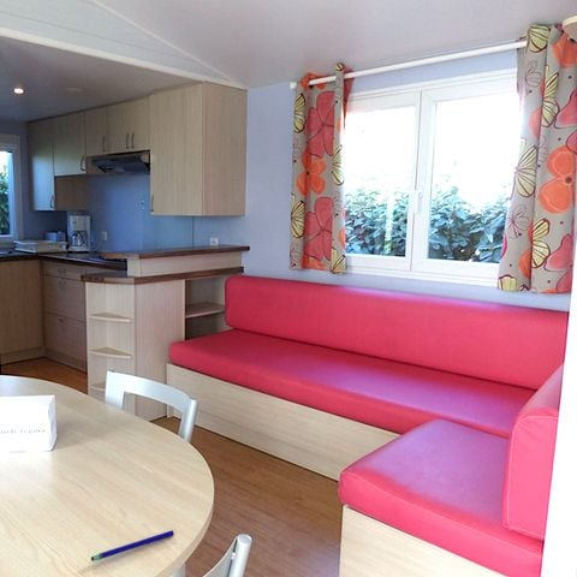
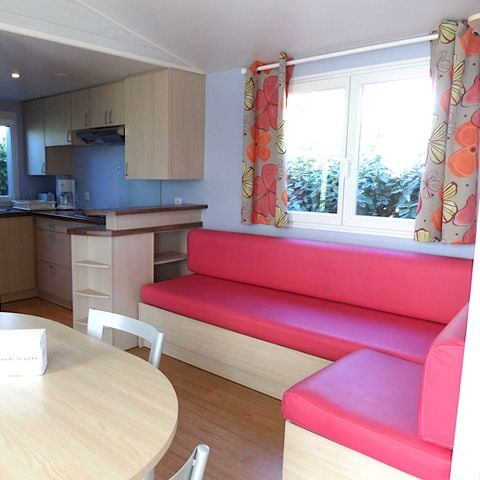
- pen [90,529,174,563]
